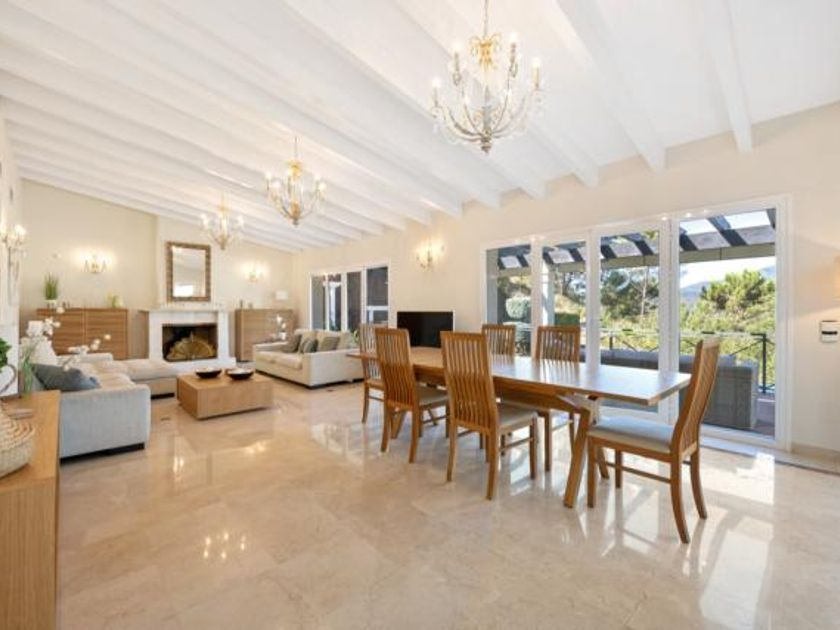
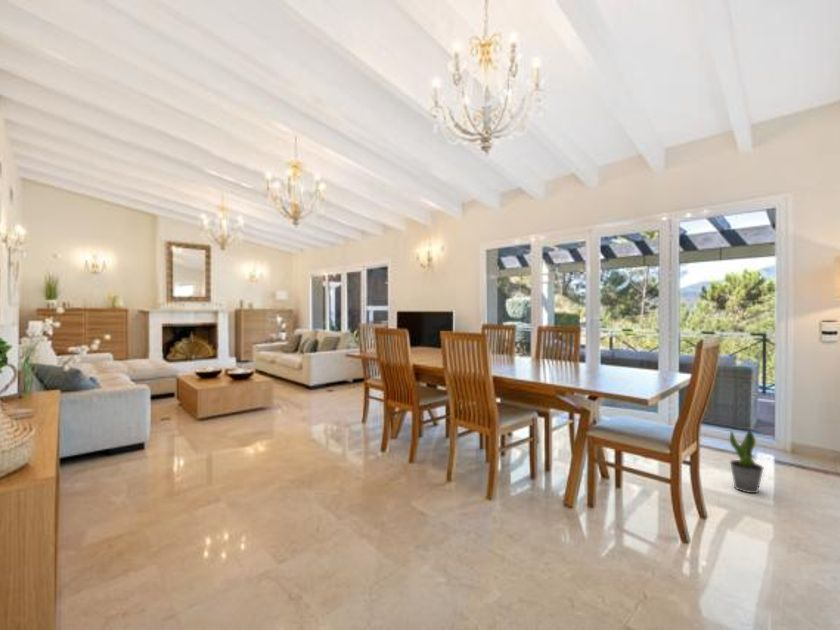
+ potted plant [729,427,765,494]
